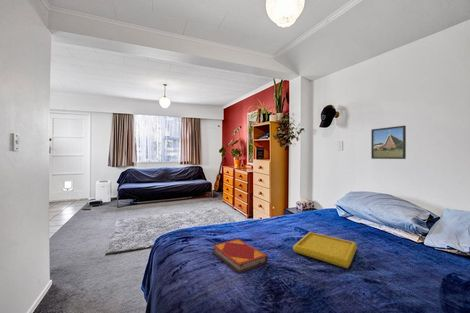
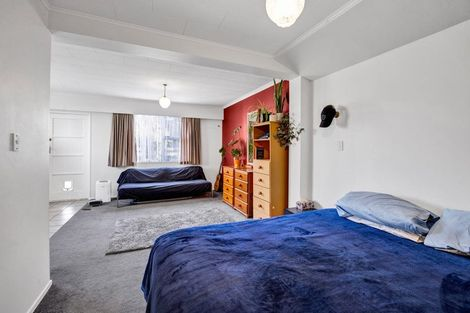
- serving tray [292,231,358,269]
- hardback book [211,238,269,274]
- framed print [370,125,407,160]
